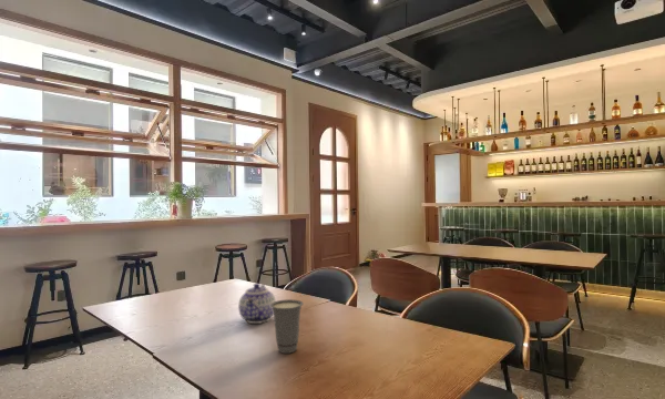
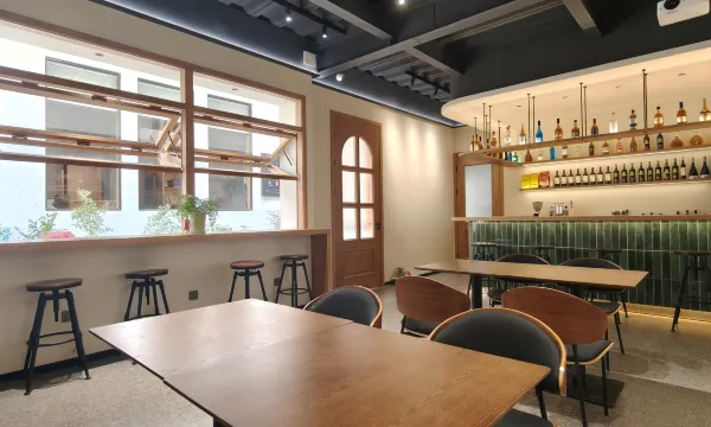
- cup [270,298,305,355]
- teapot [237,283,277,325]
